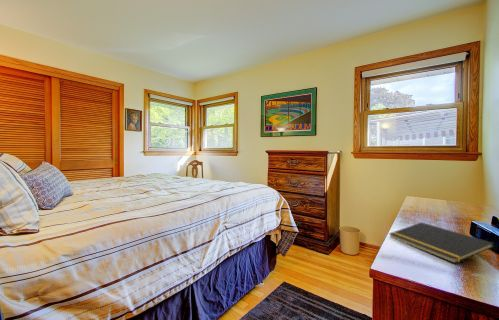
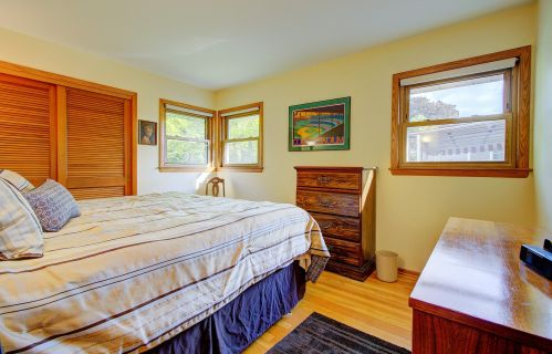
- notepad [388,221,495,264]
